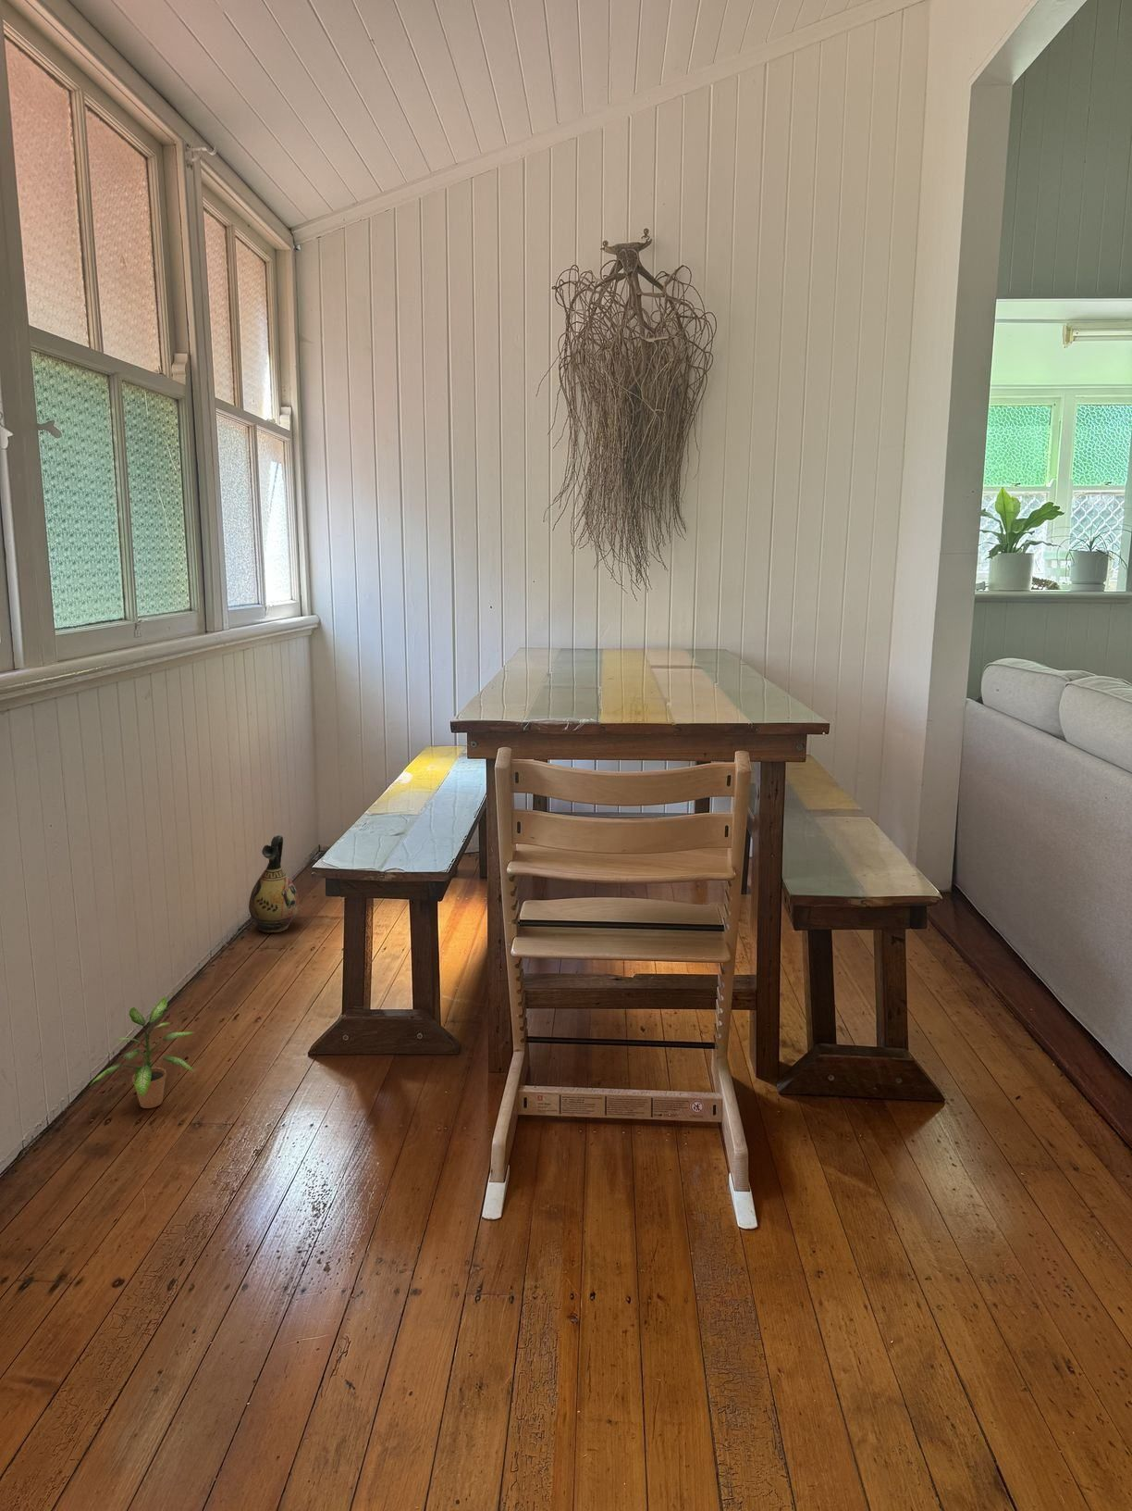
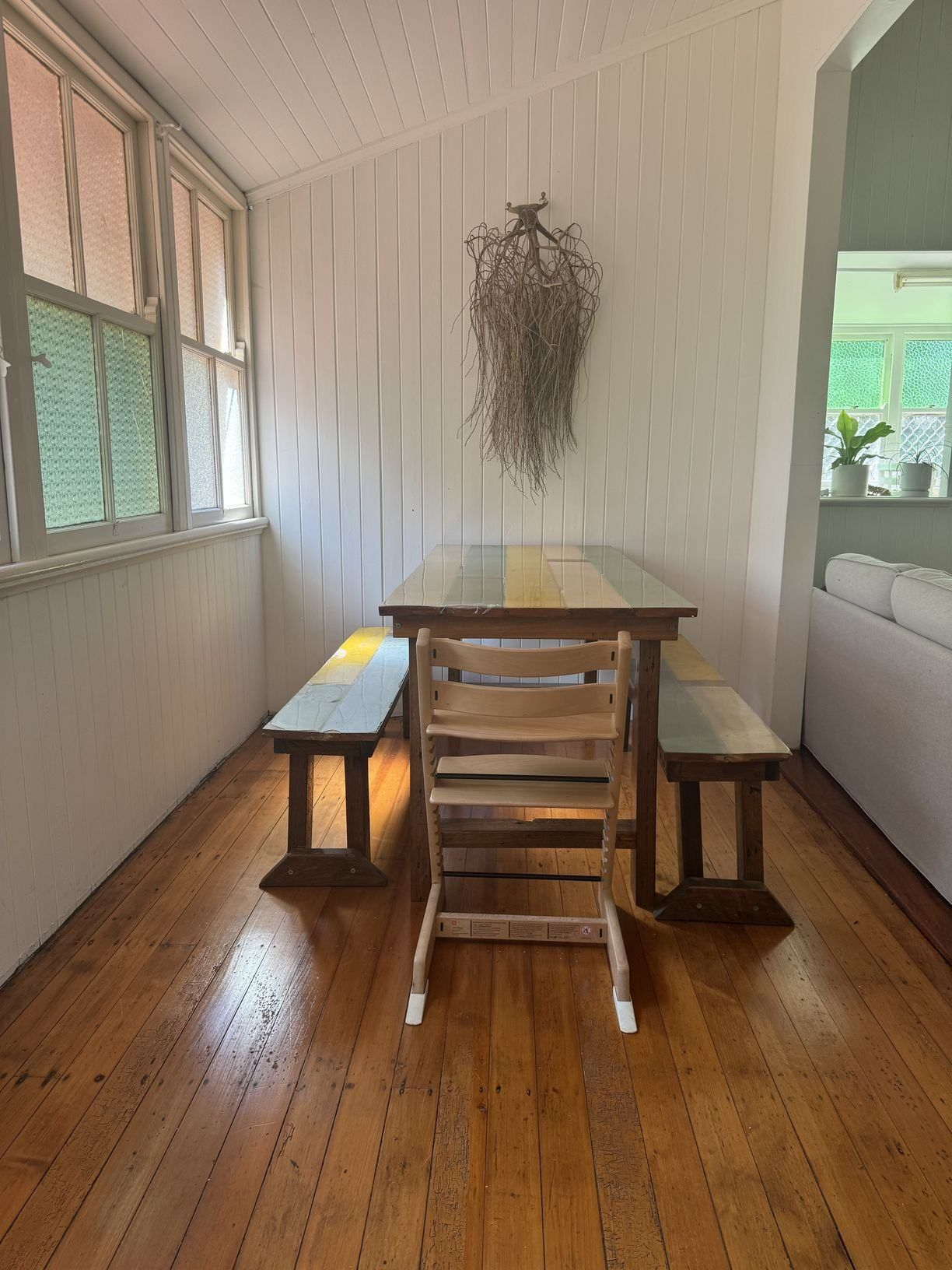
- ceramic jug [247,834,300,934]
- potted plant [89,996,195,1109]
